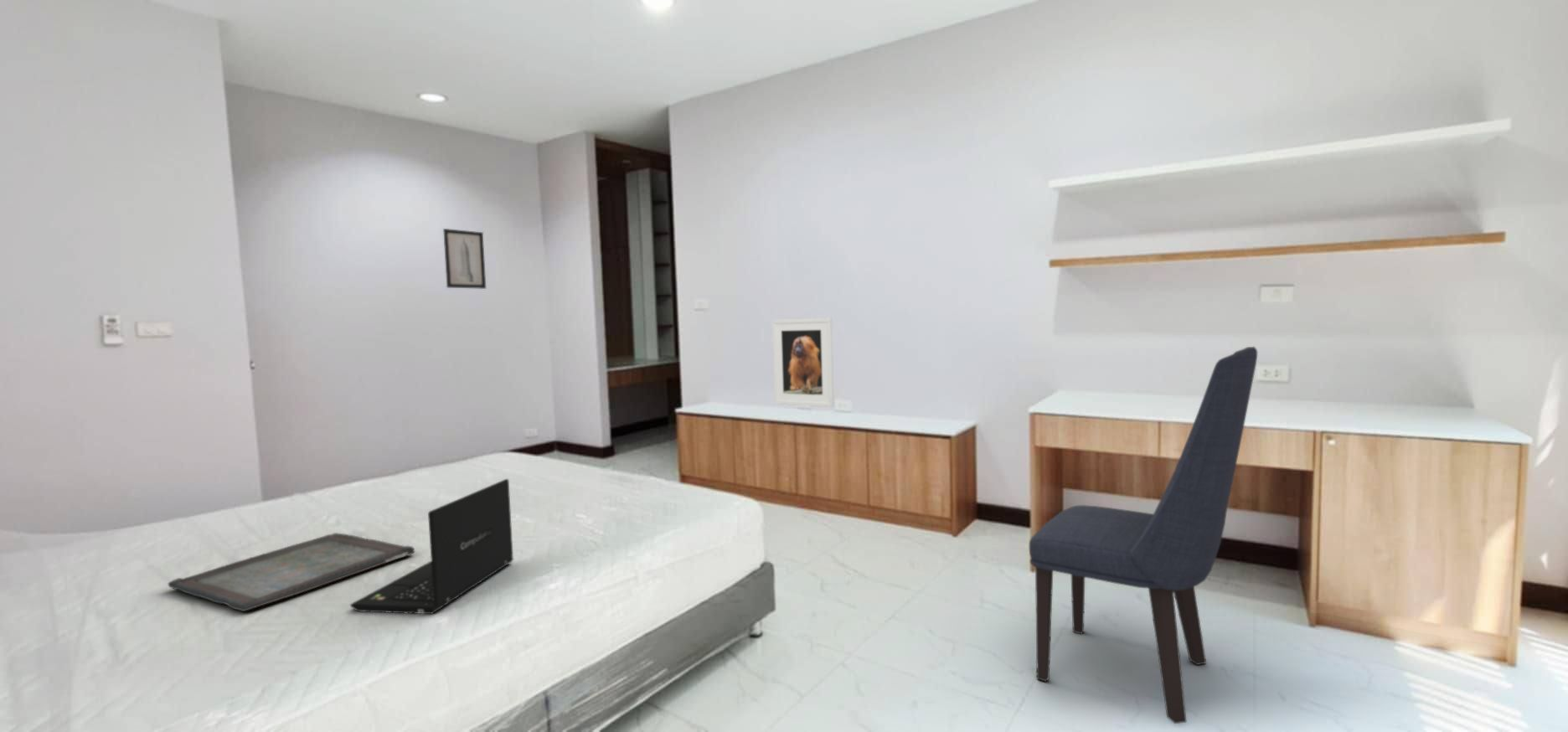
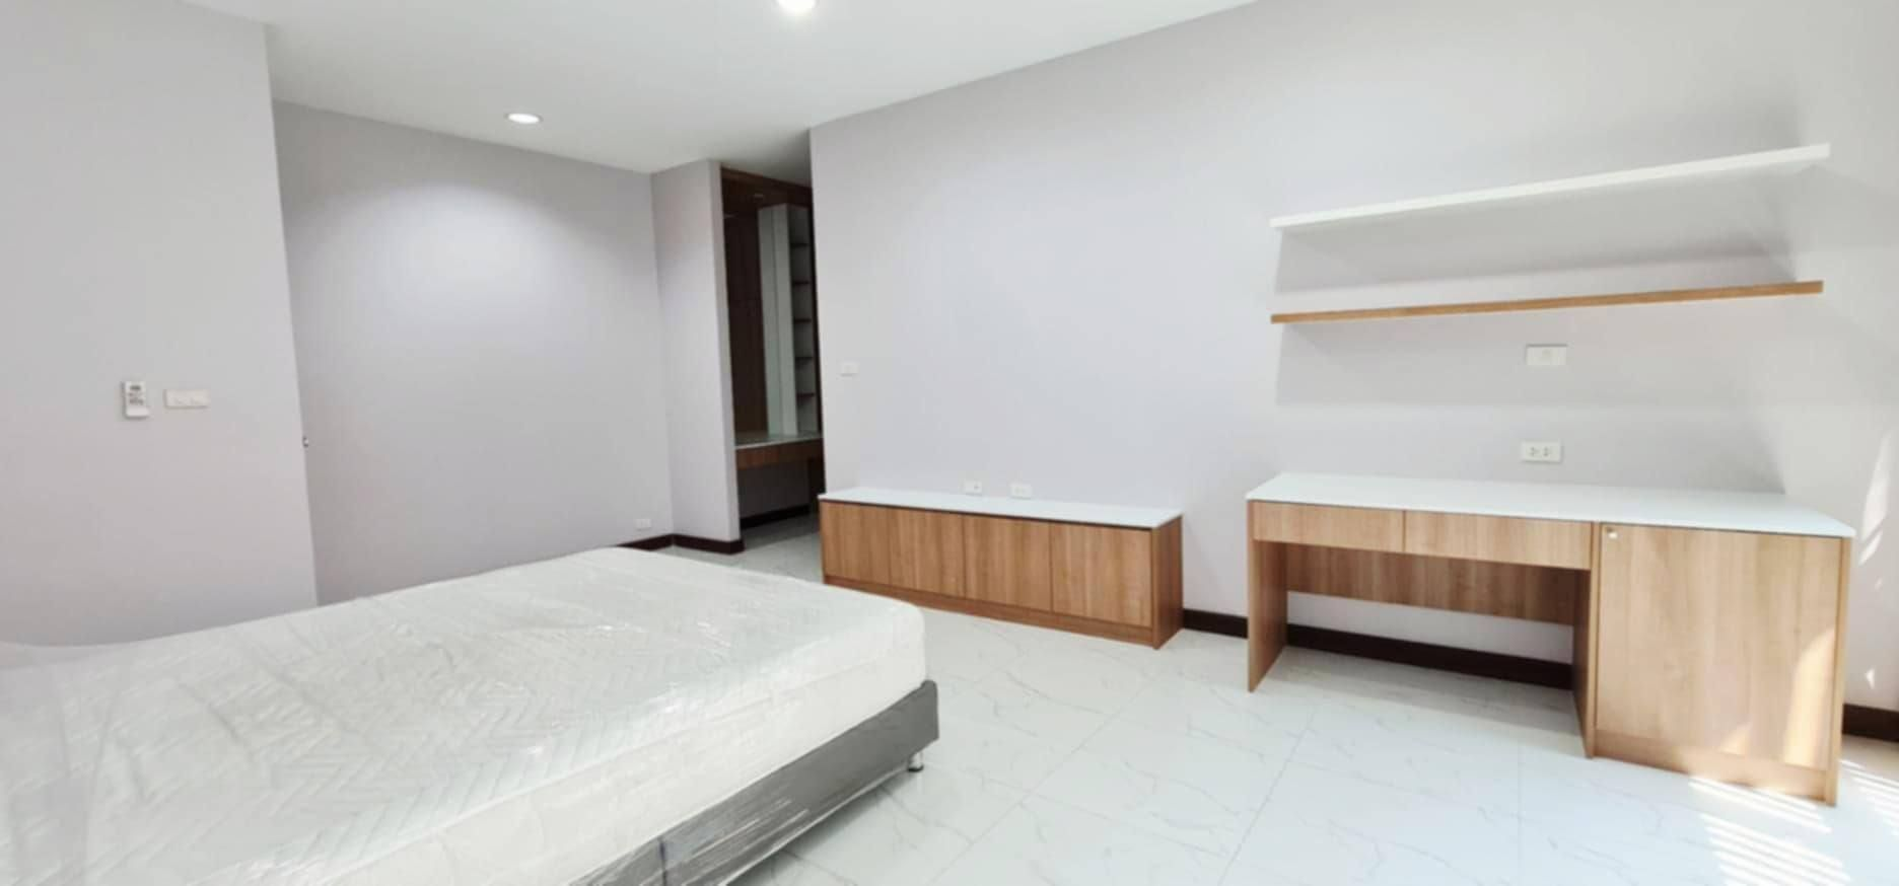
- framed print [771,317,835,408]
- laptop [349,478,514,615]
- serving tray [168,532,415,612]
- wall art [442,228,487,290]
- chair [1029,346,1258,724]
